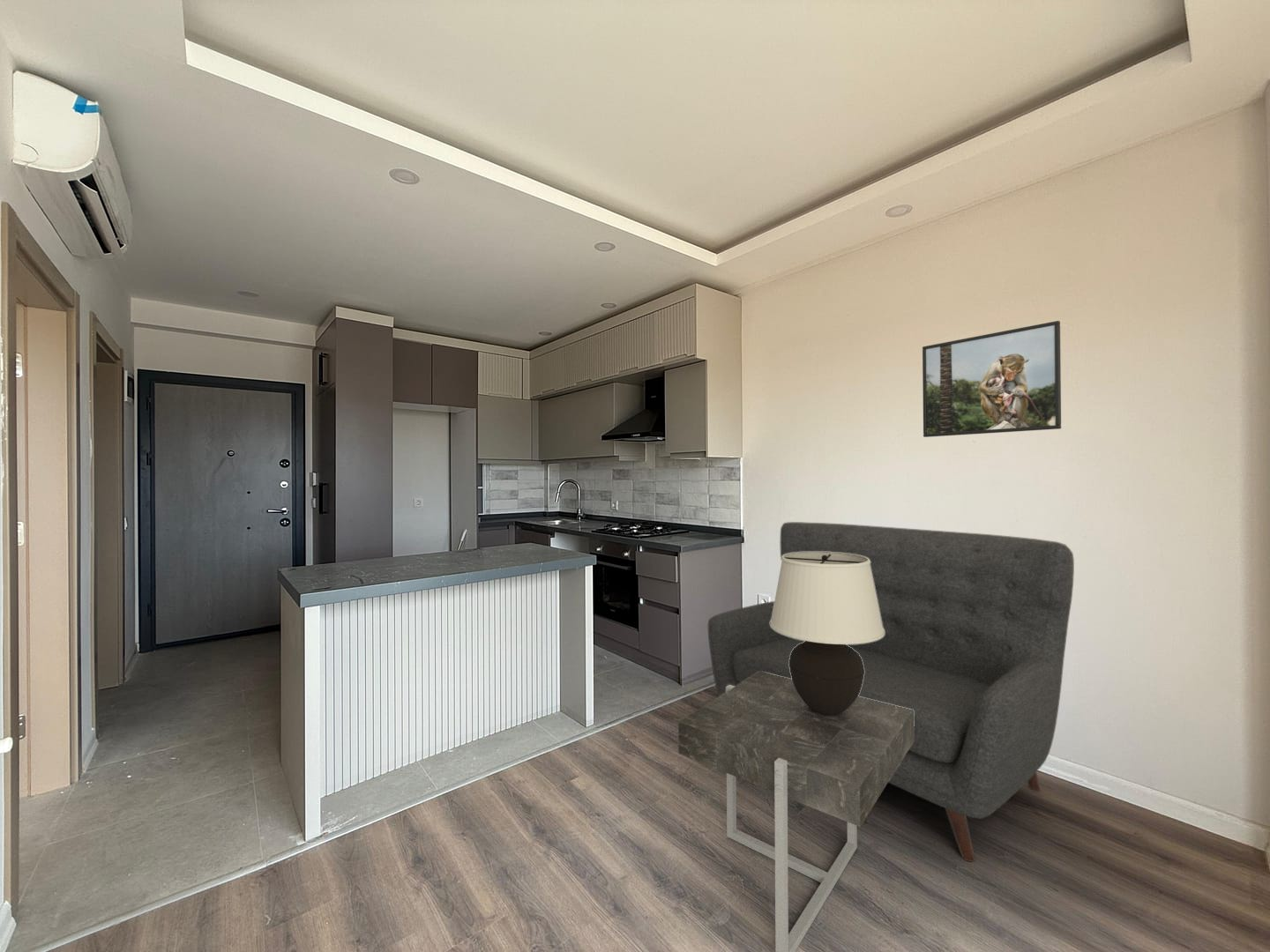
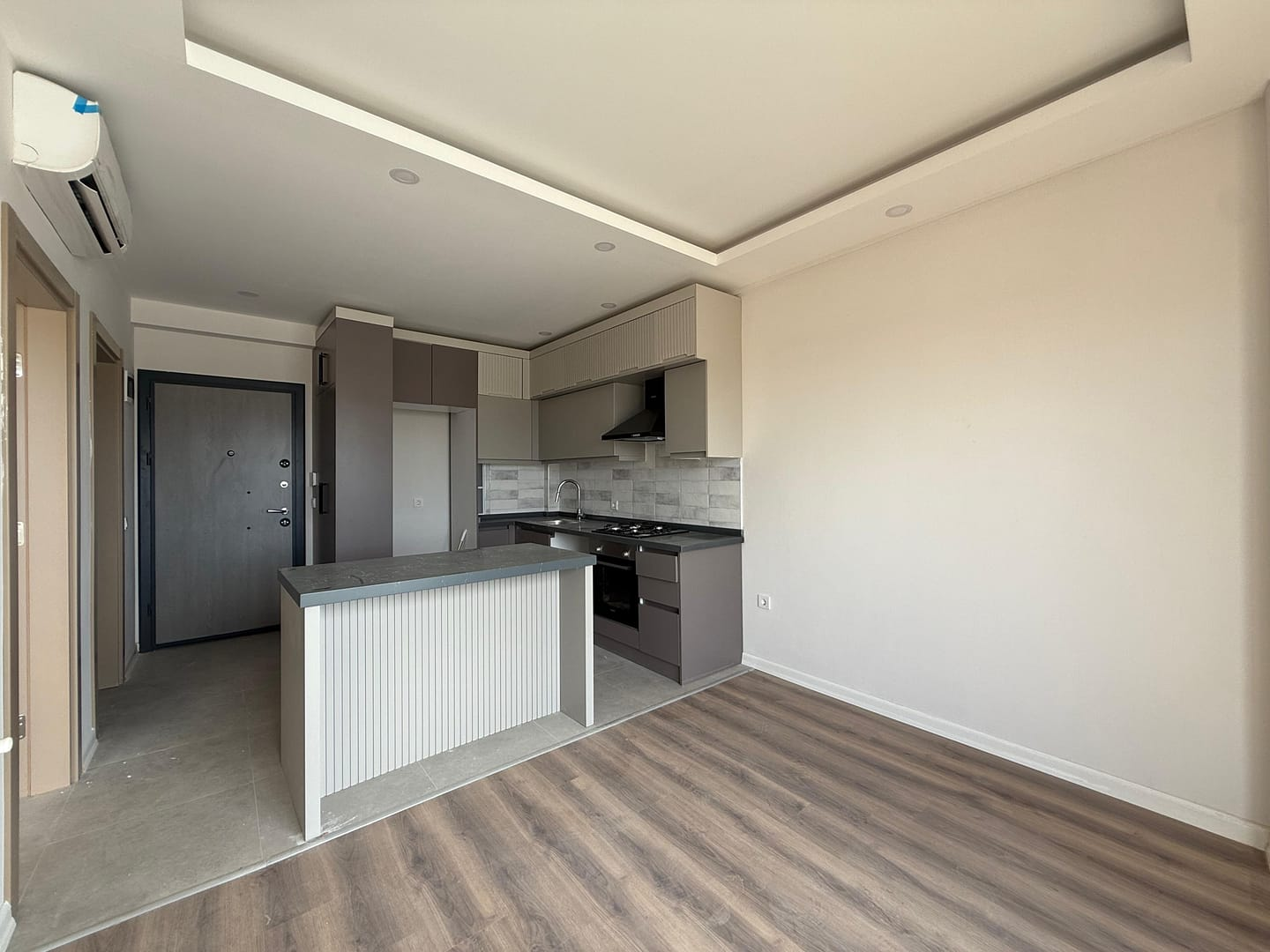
- sofa [707,521,1075,863]
- table lamp [770,552,885,715]
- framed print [922,320,1062,438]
- side table [677,672,914,952]
